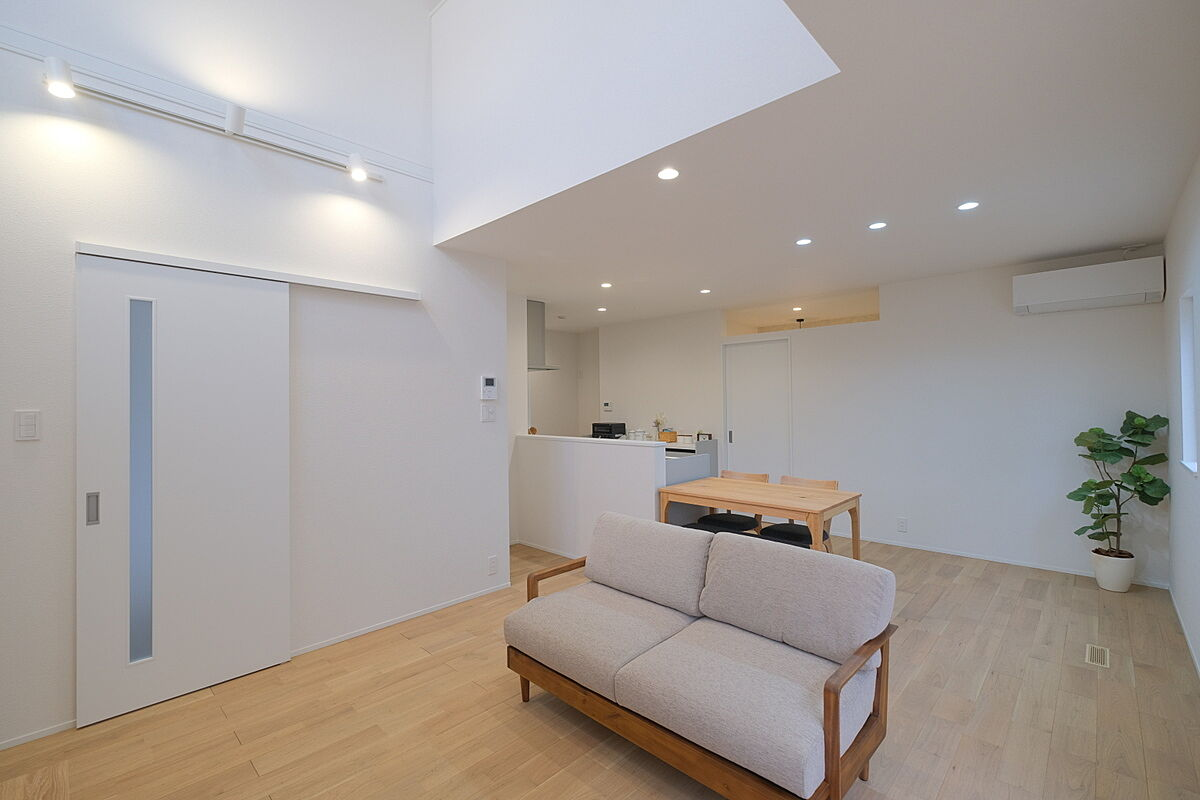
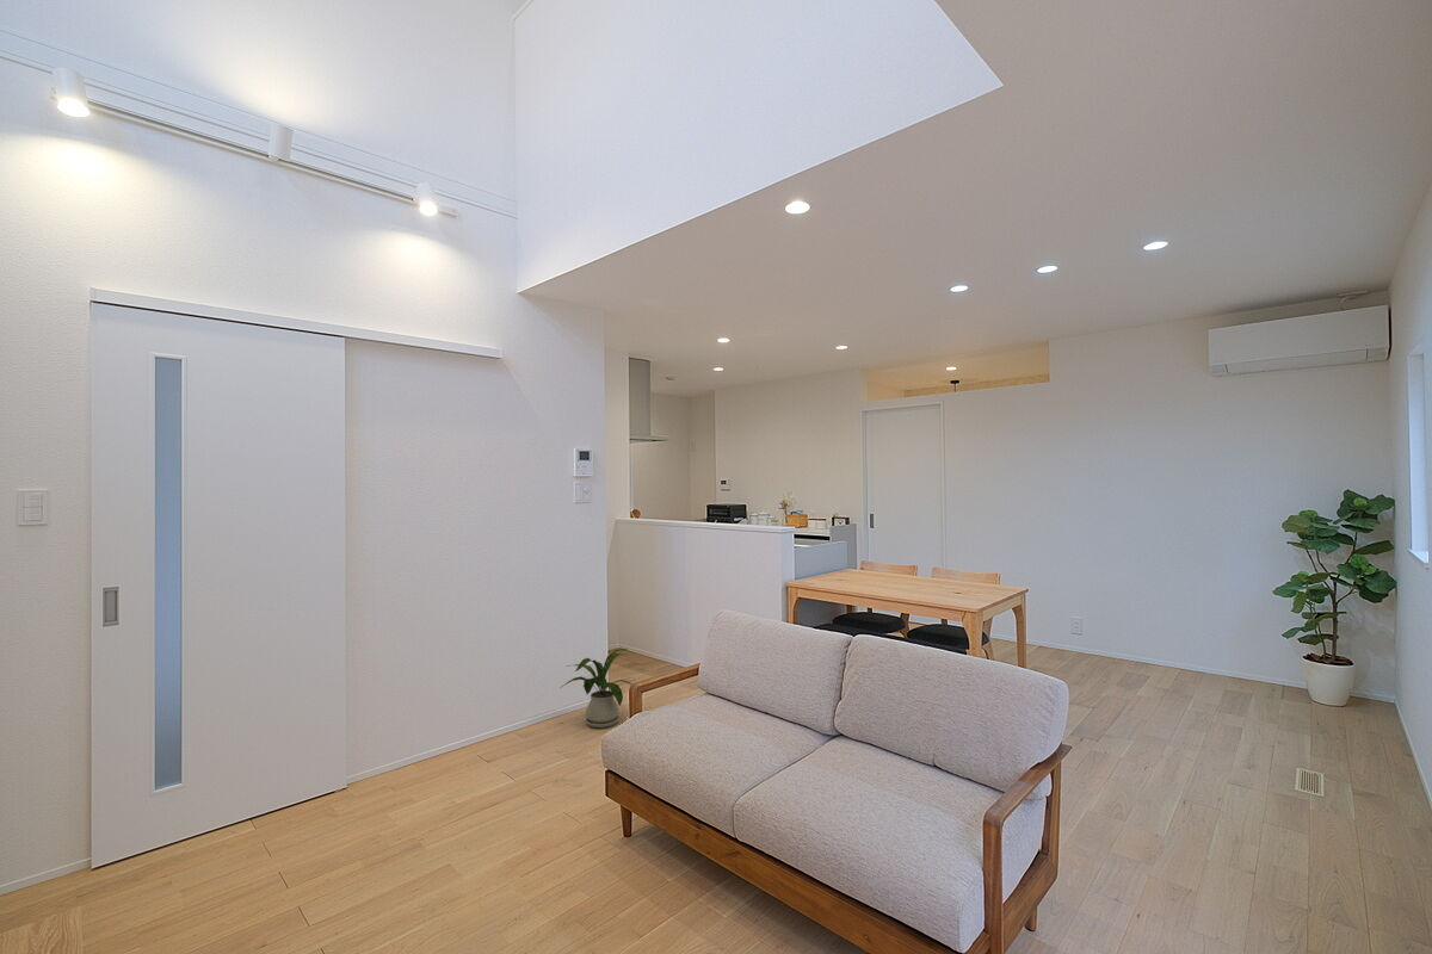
+ house plant [558,648,632,729]
